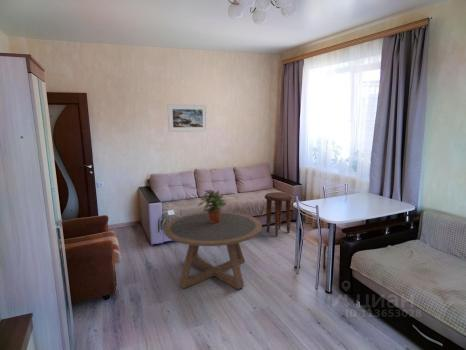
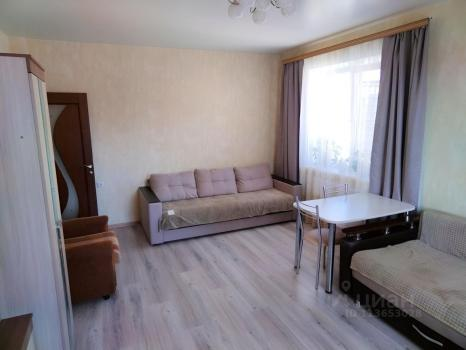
- side table [264,191,294,237]
- coffee table [163,211,263,290]
- potted plant [197,189,228,223]
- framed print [167,103,208,133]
